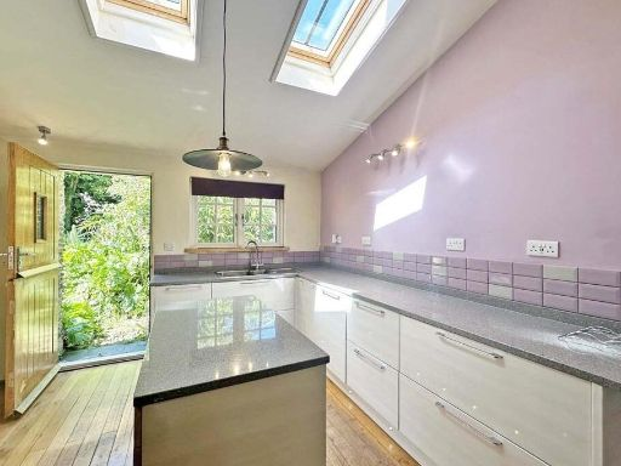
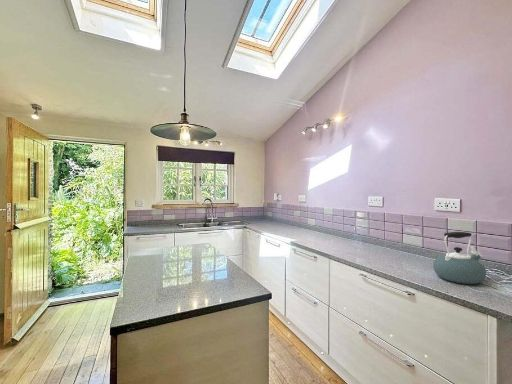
+ kettle [432,231,487,285]
